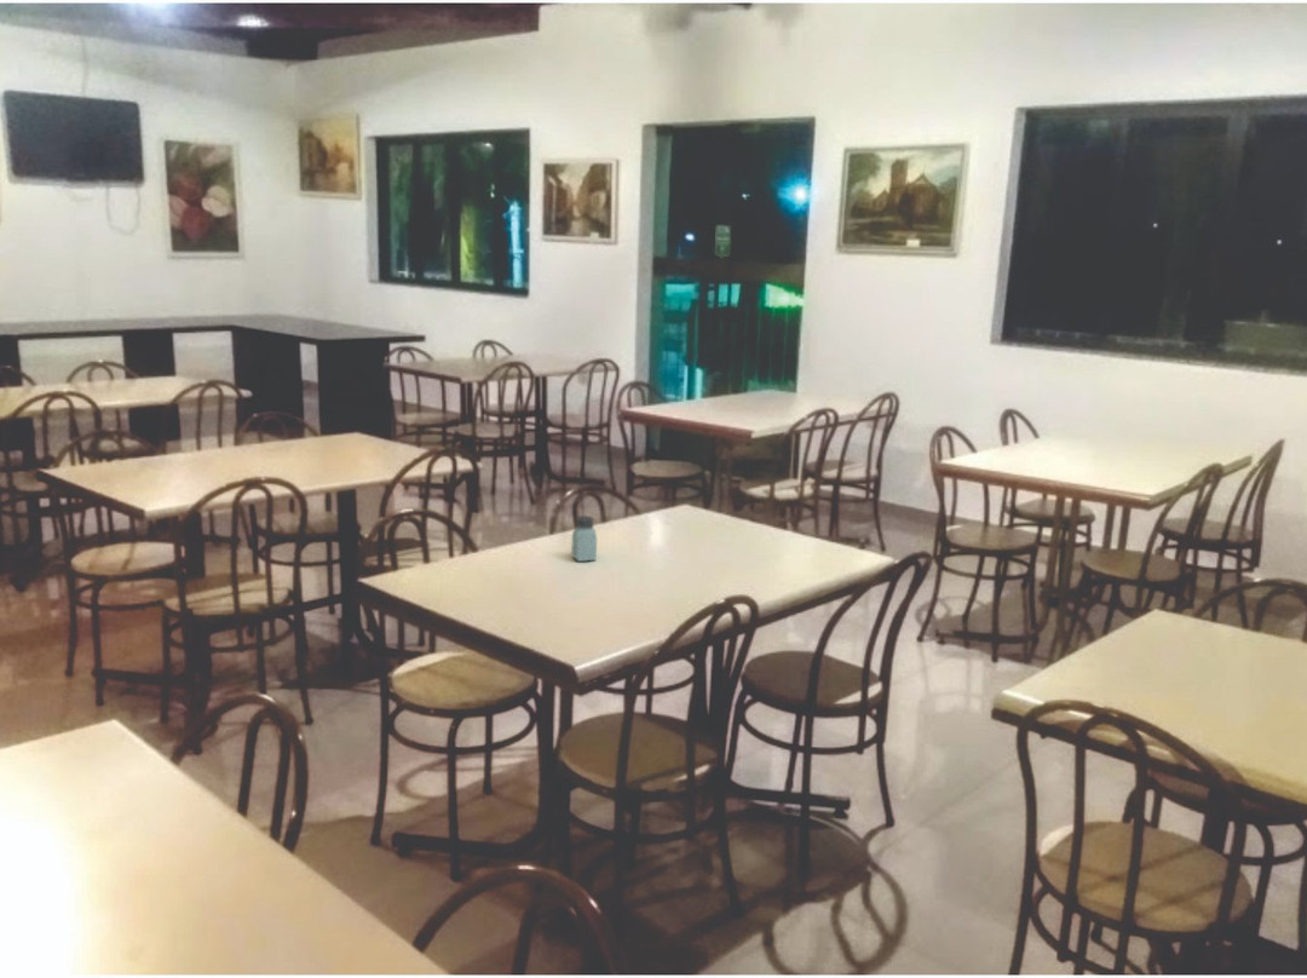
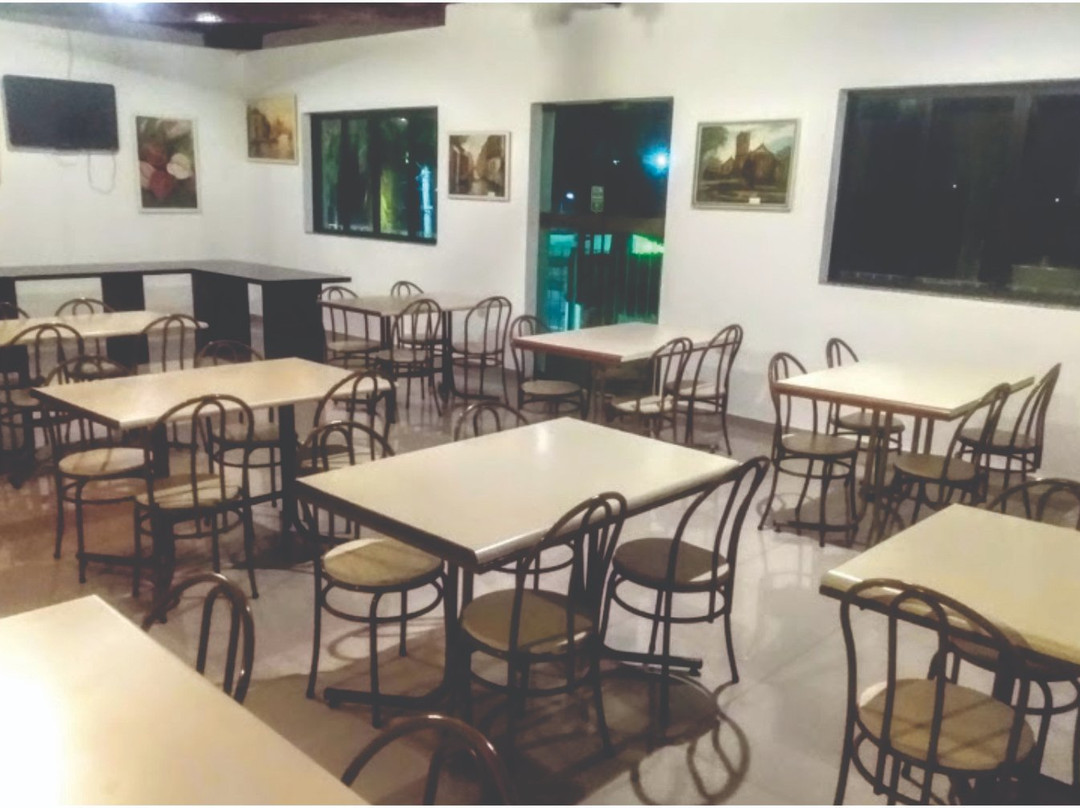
- saltshaker [570,514,598,563]
